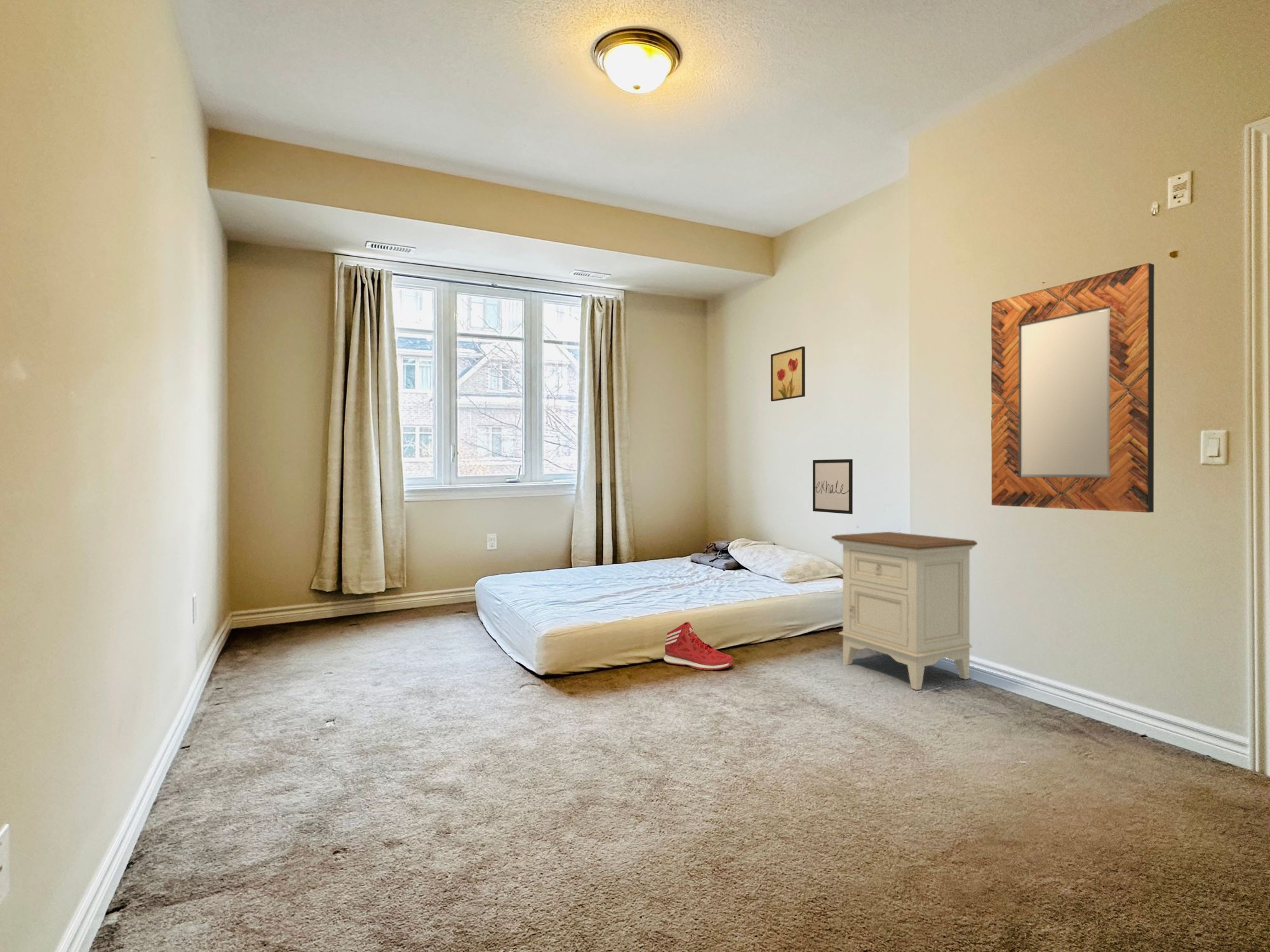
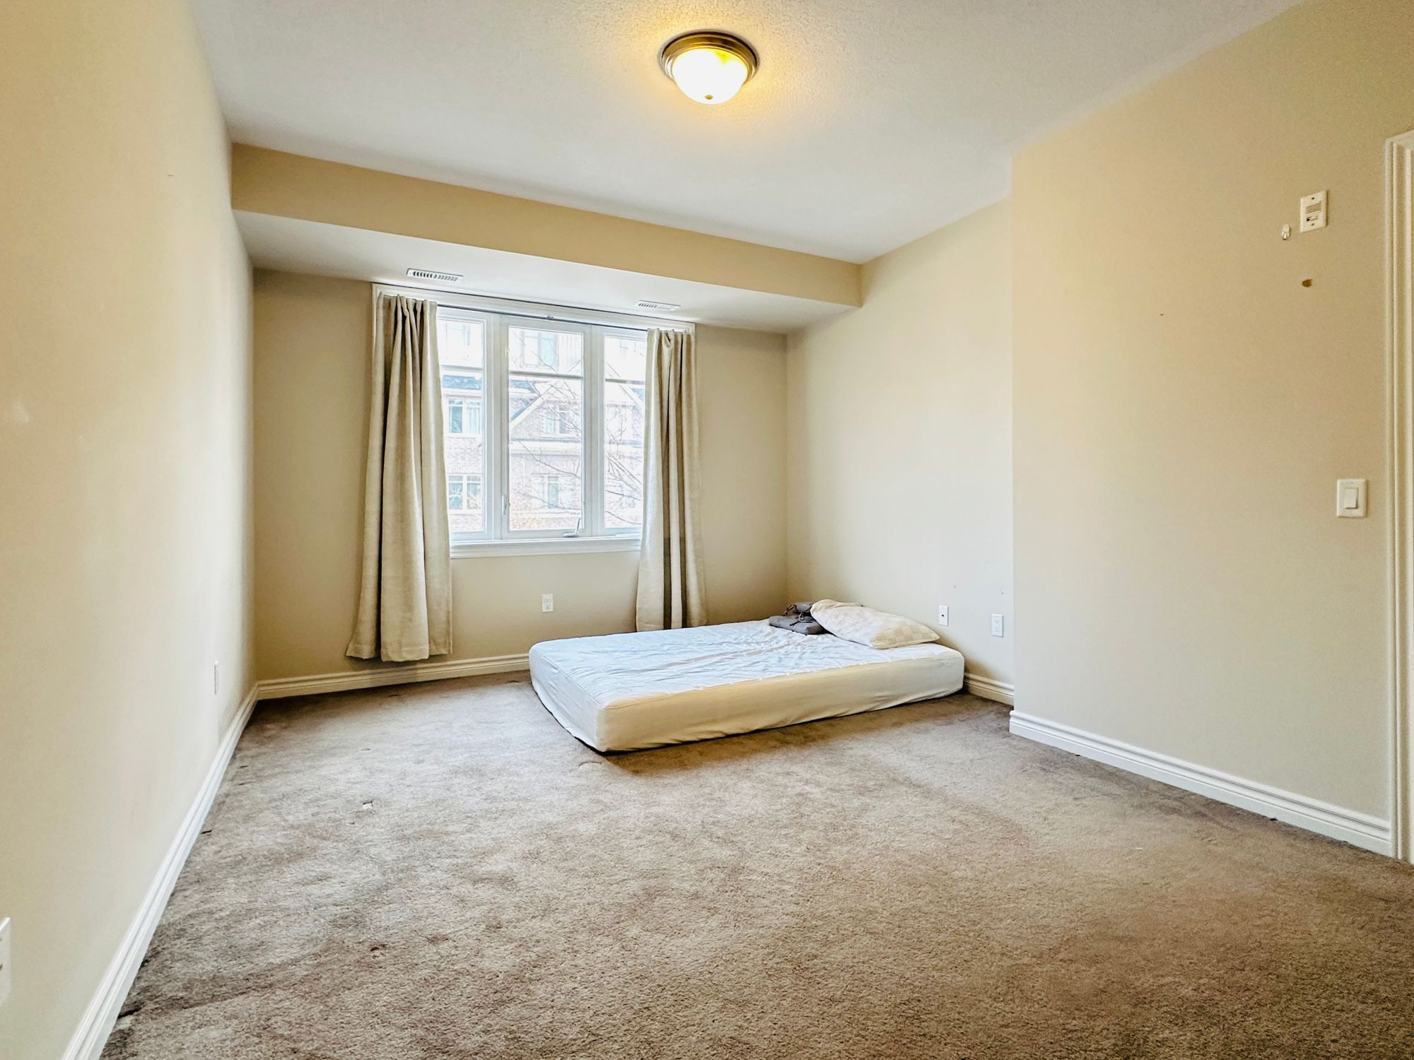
- nightstand [831,531,978,691]
- sneaker [663,621,734,671]
- home mirror [991,262,1155,513]
- wall art [812,458,853,515]
- wall art [770,346,806,402]
